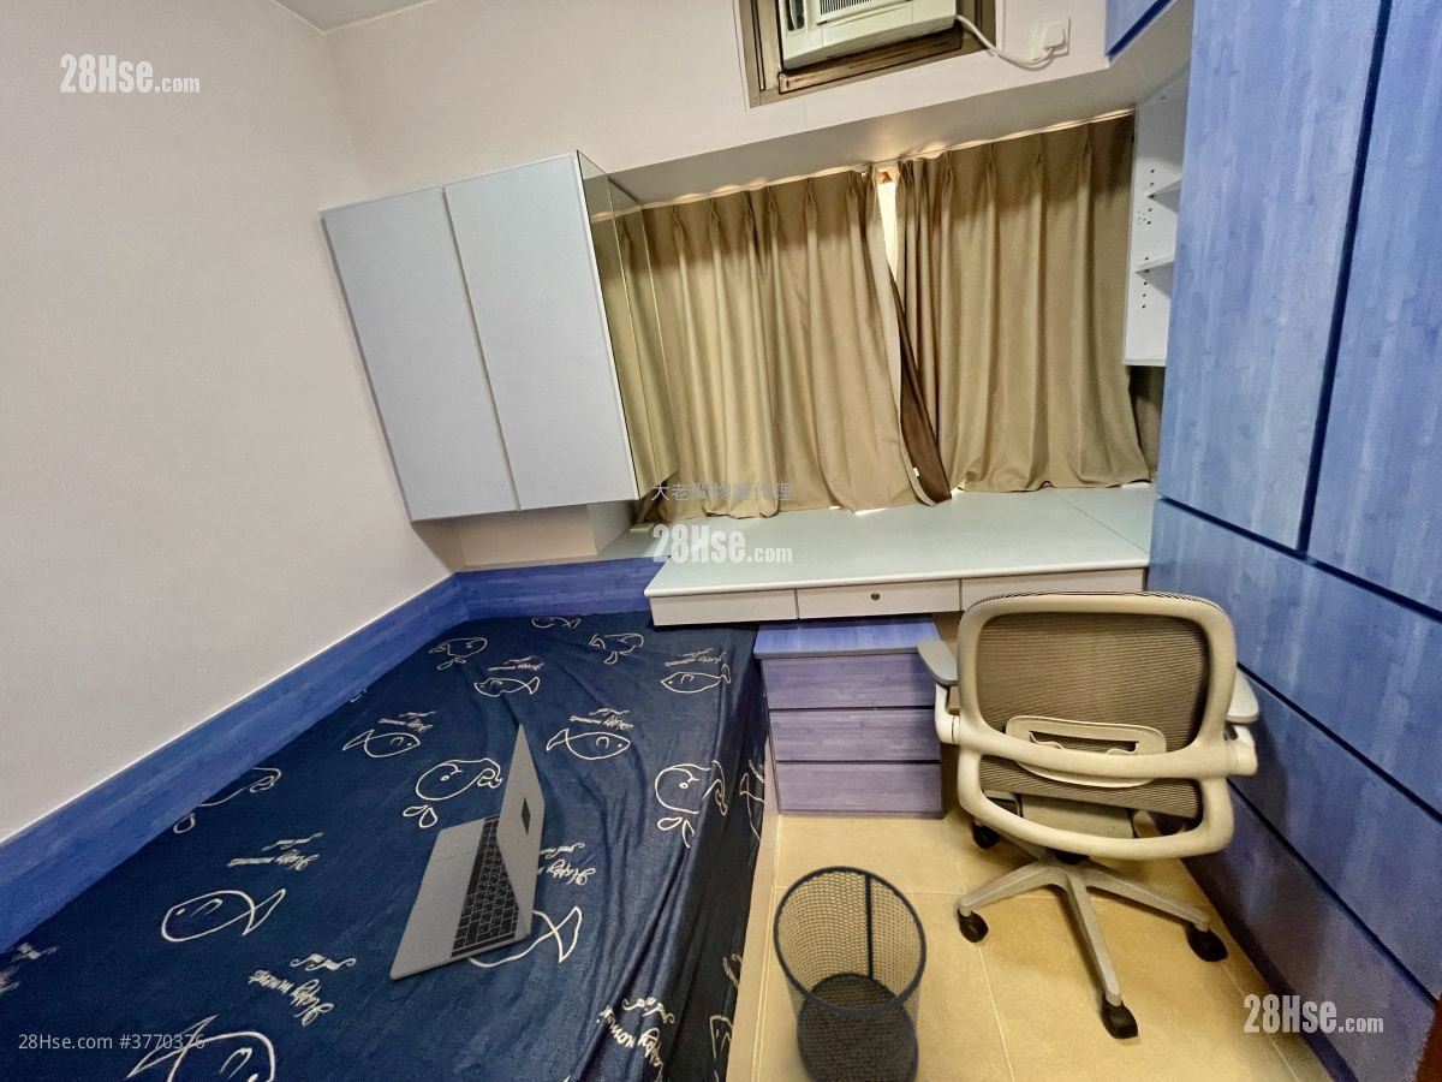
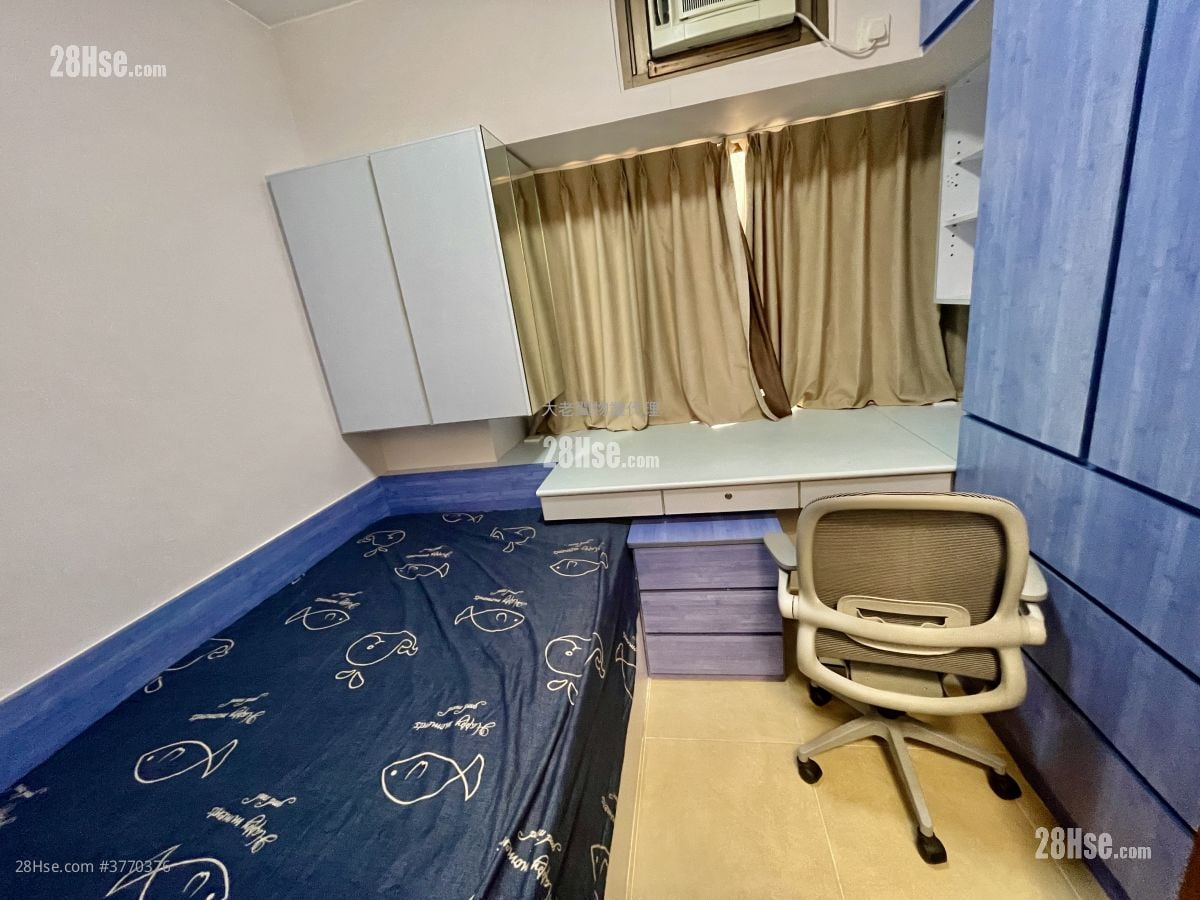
- waste bin [771,864,928,1082]
- laptop [389,724,546,981]
